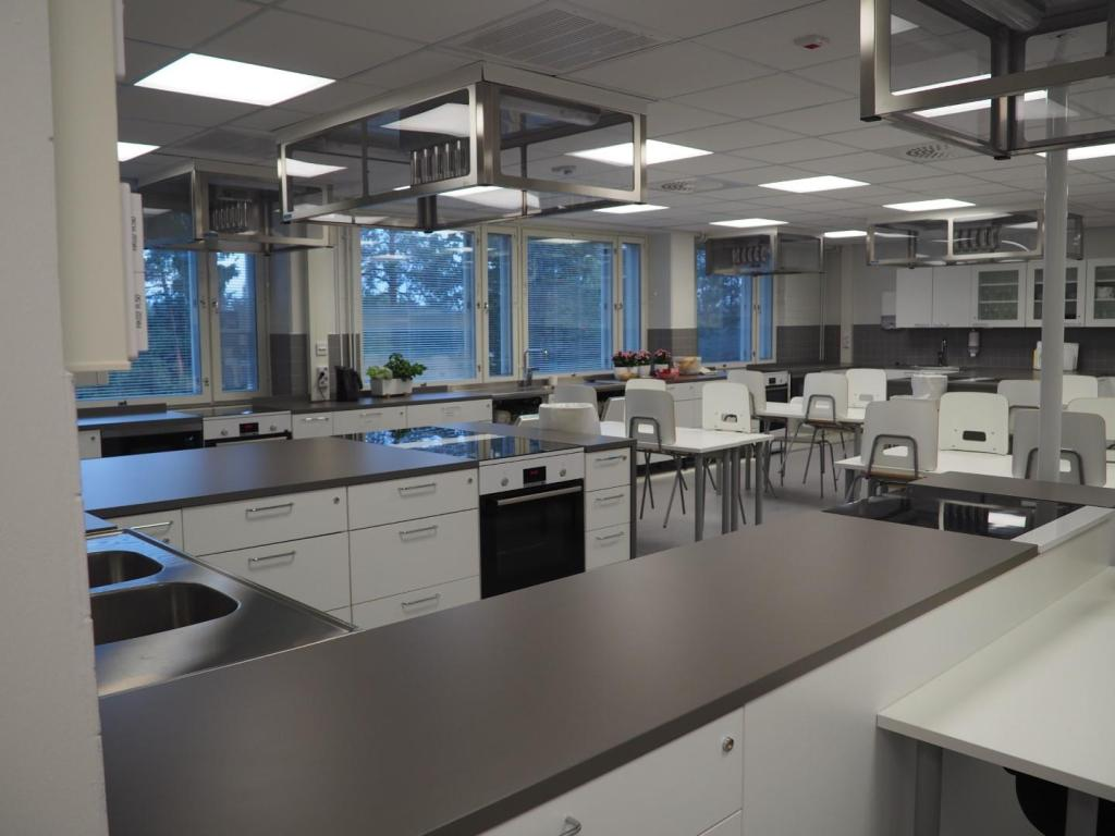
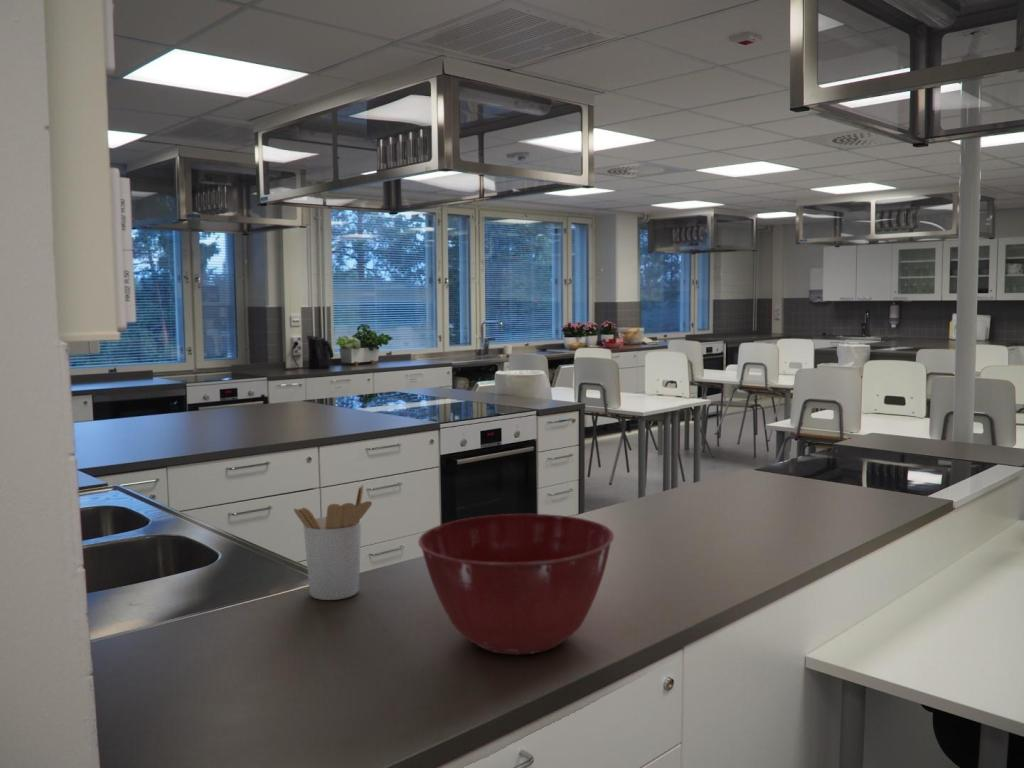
+ utensil holder [293,484,373,601]
+ mixing bowl [417,513,615,656]
